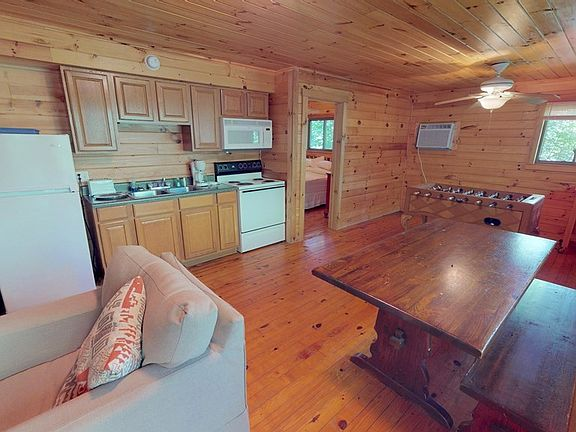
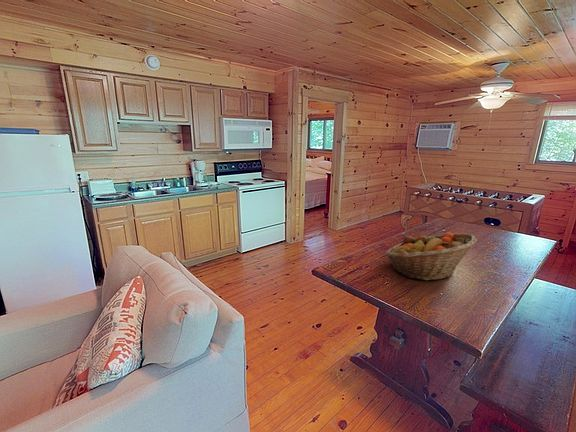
+ fruit basket [385,231,477,281]
